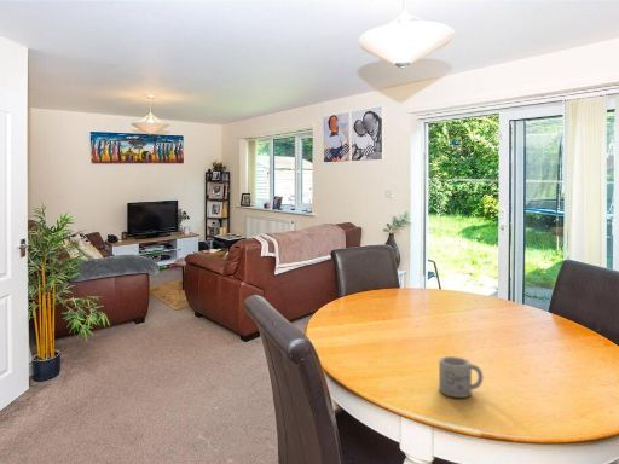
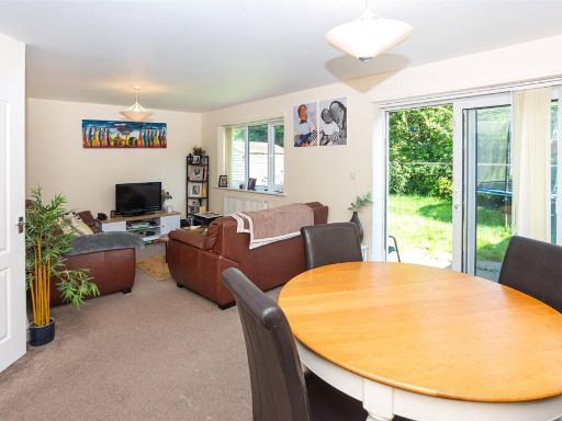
- mug [438,355,484,399]
